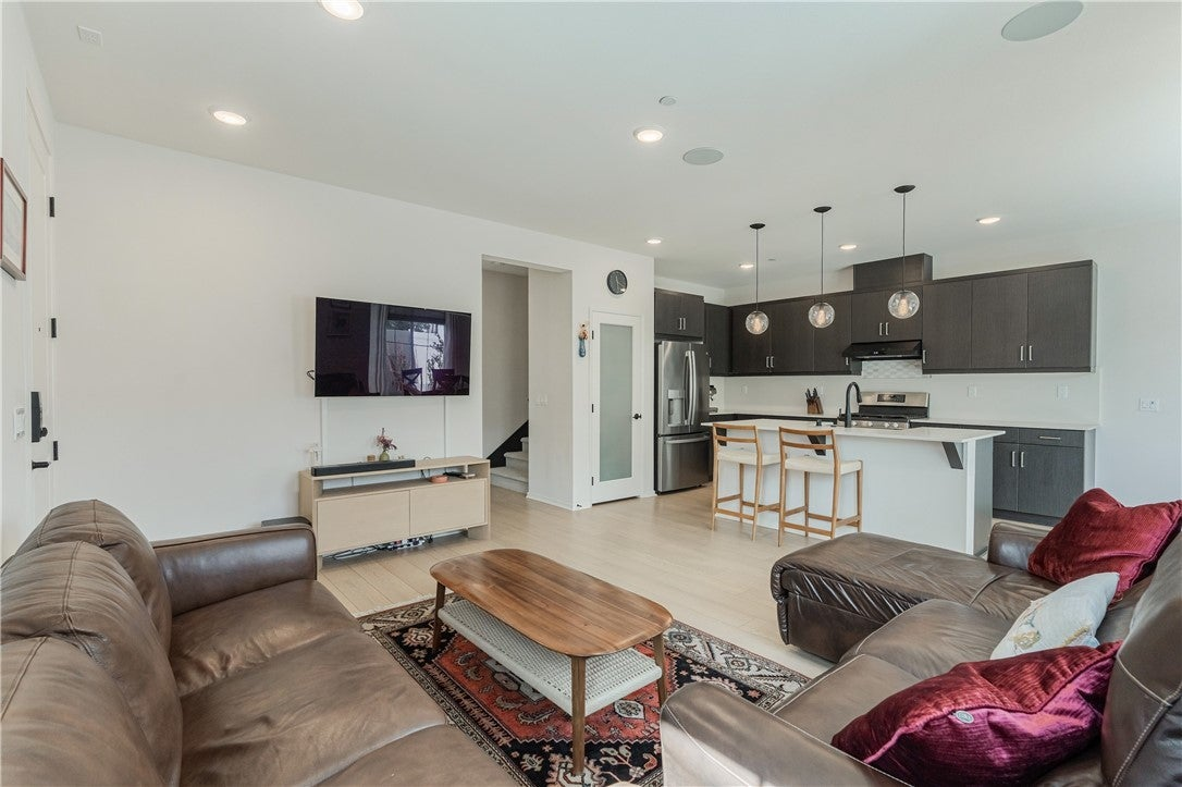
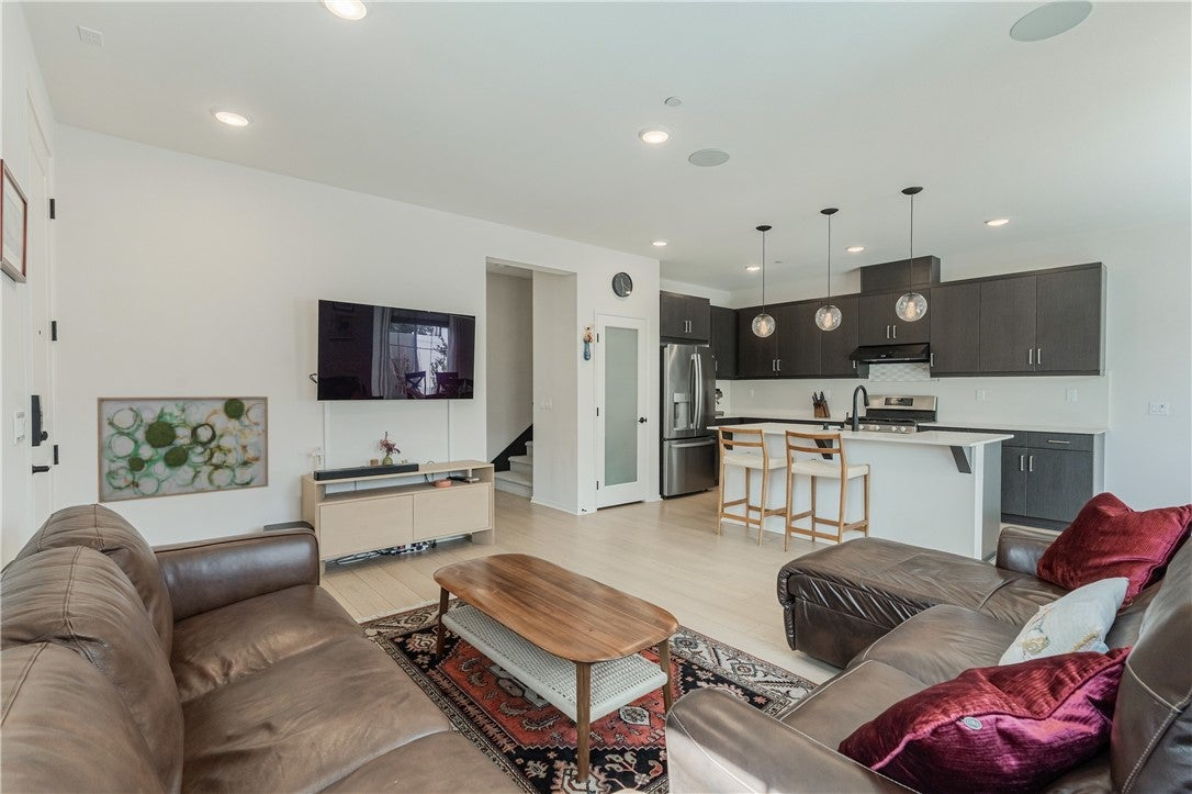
+ wall art [97,395,269,504]
